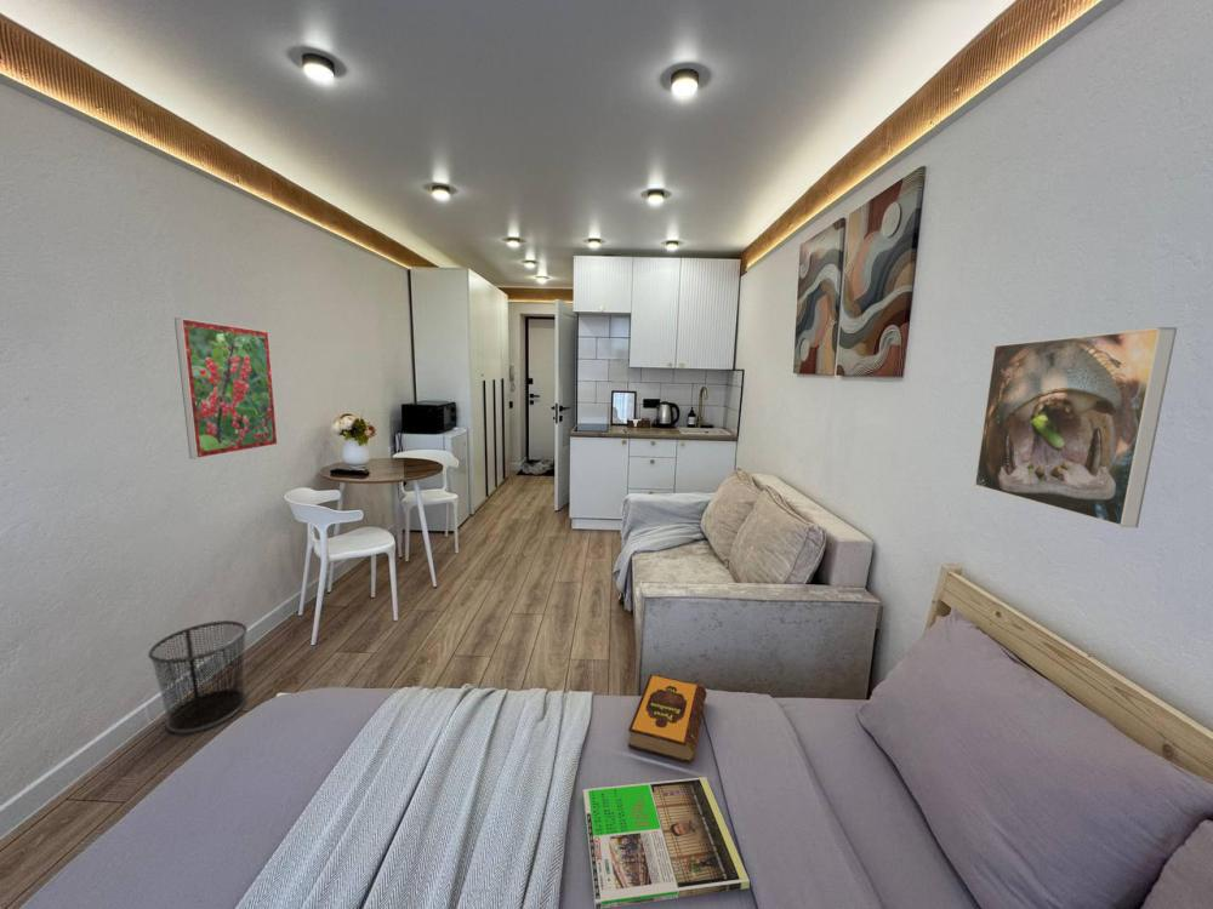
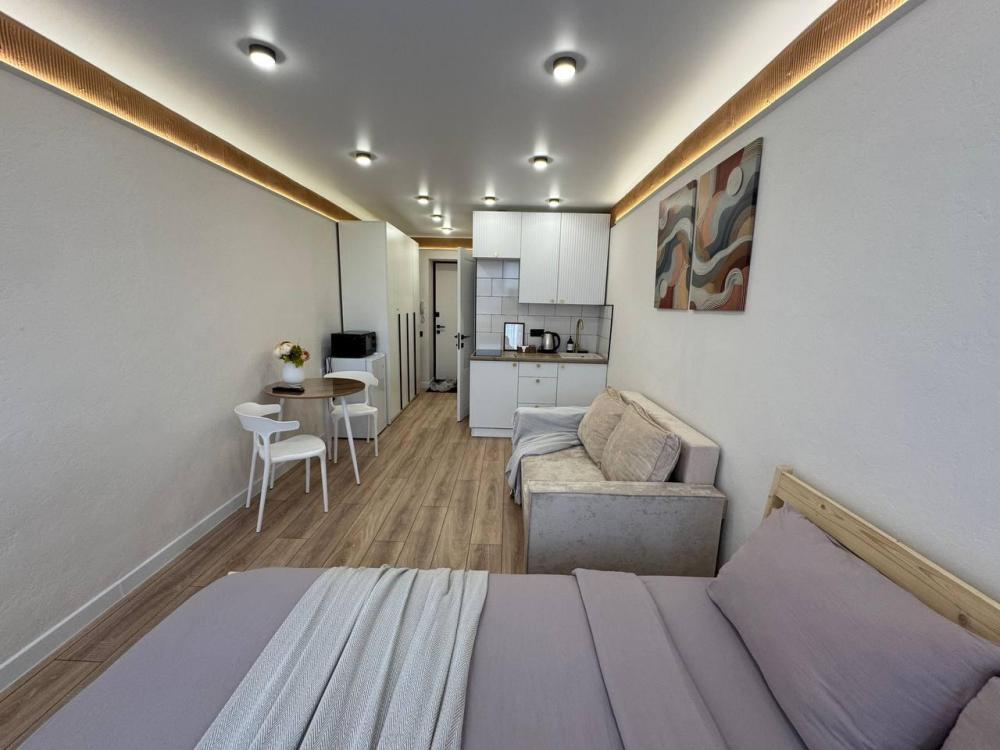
- magazine [582,776,751,909]
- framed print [973,326,1178,528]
- hardback book [627,673,708,764]
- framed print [173,316,279,459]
- waste bin [147,619,249,734]
